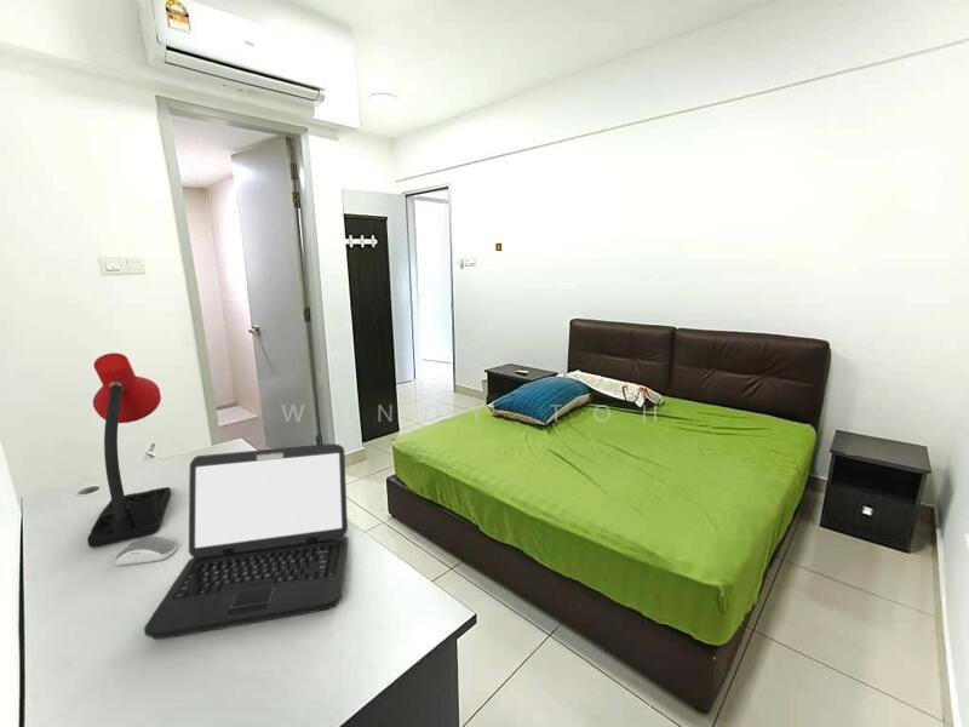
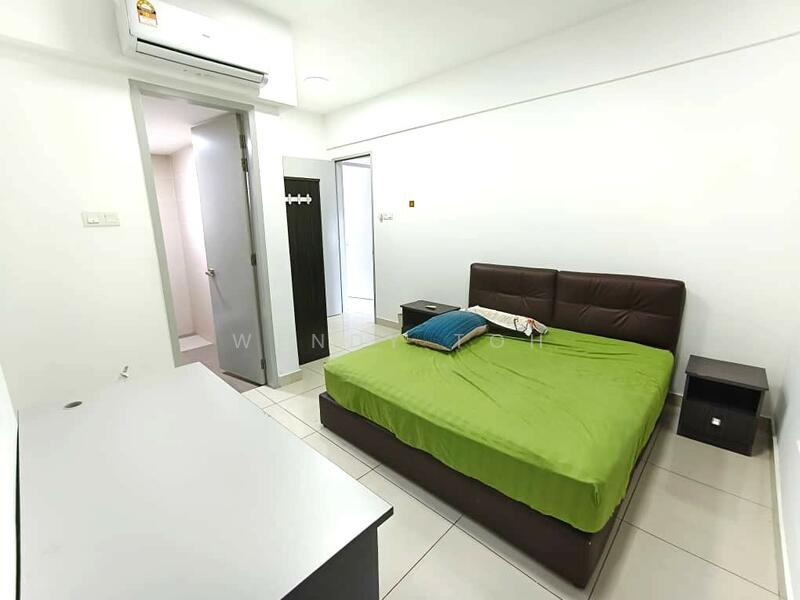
- computer mouse [115,536,178,567]
- desk lamp [86,351,172,549]
- laptop [143,442,349,640]
